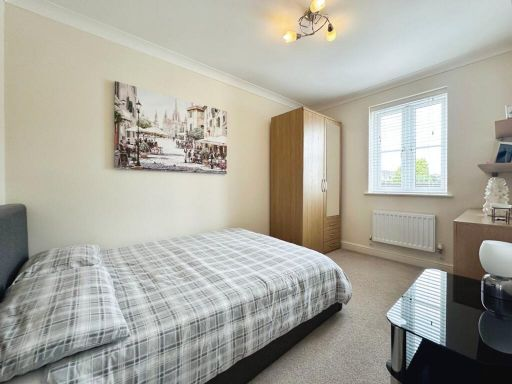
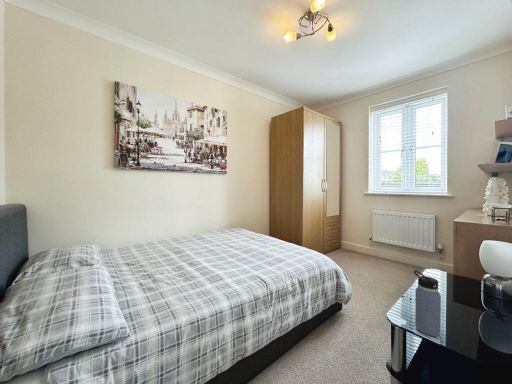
+ water bottle [413,269,442,337]
